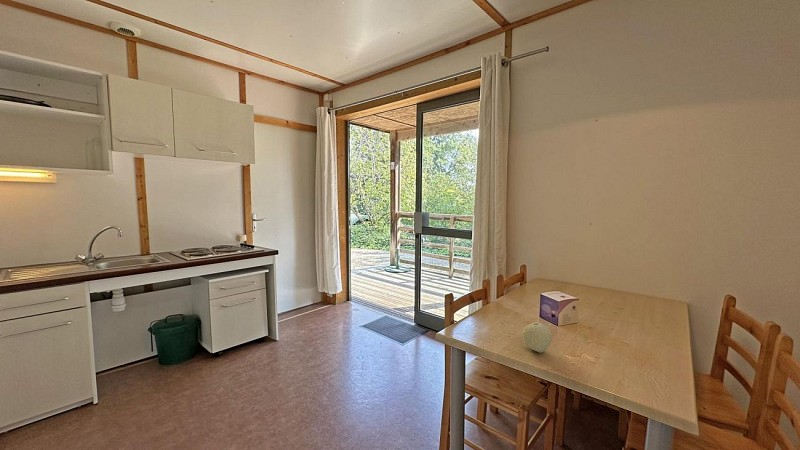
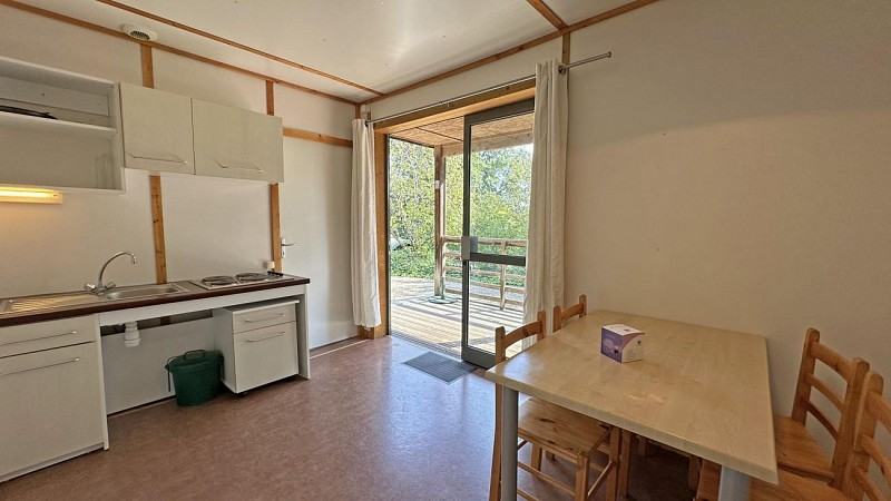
- fruit [522,321,553,353]
